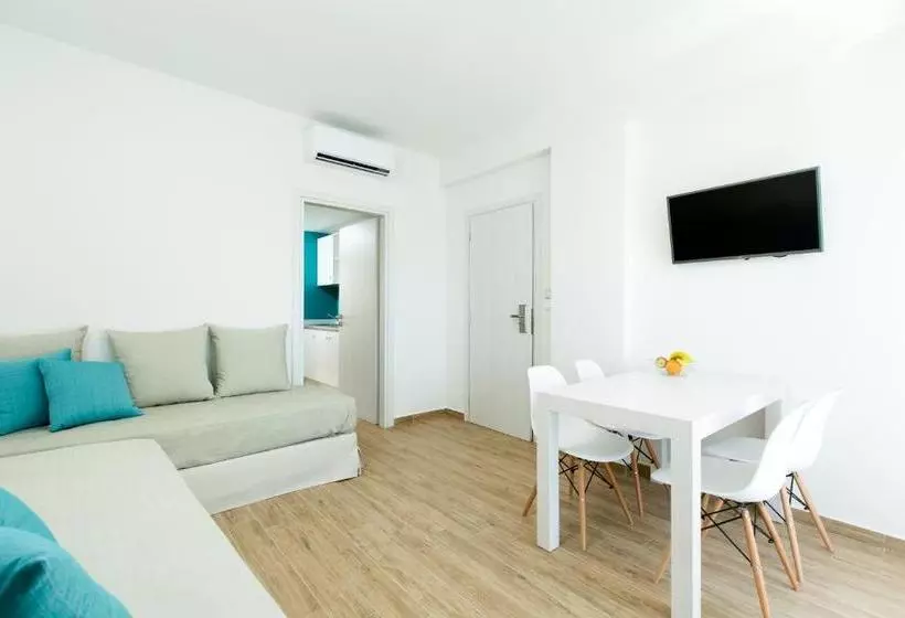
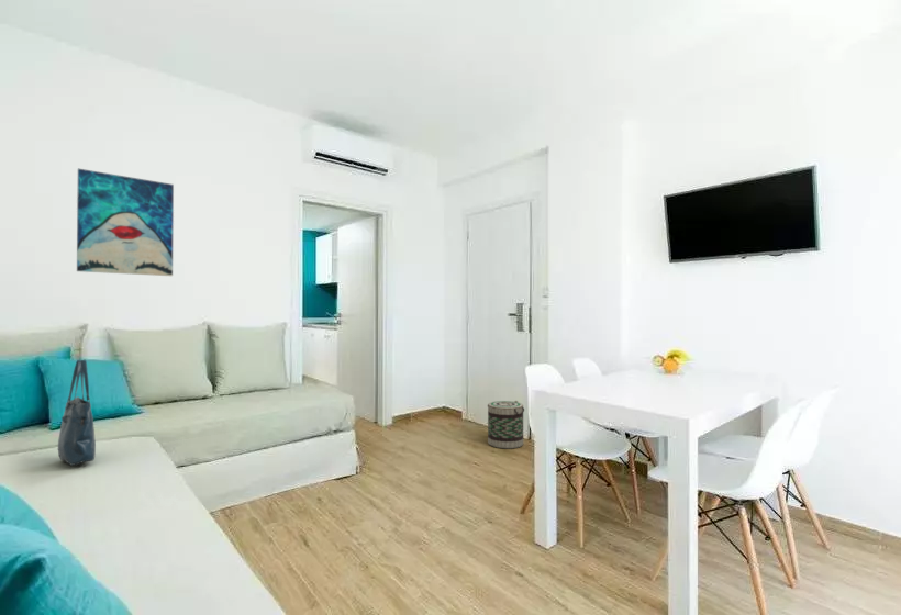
+ wall art [76,168,175,277]
+ tote bag [57,359,97,467]
+ basket [487,400,525,449]
